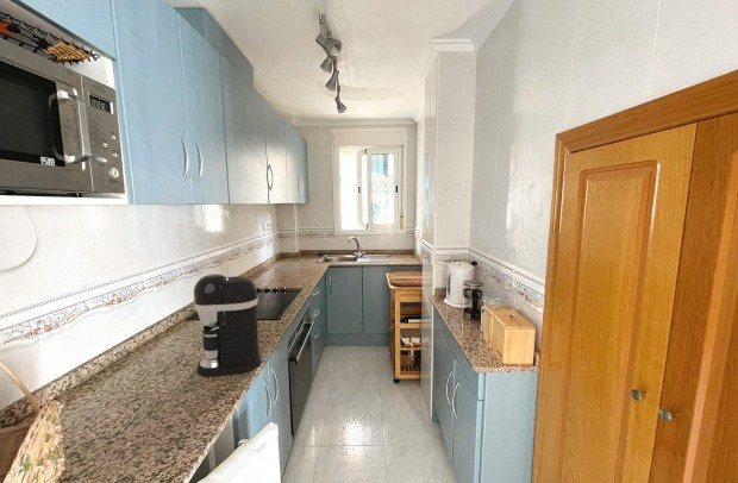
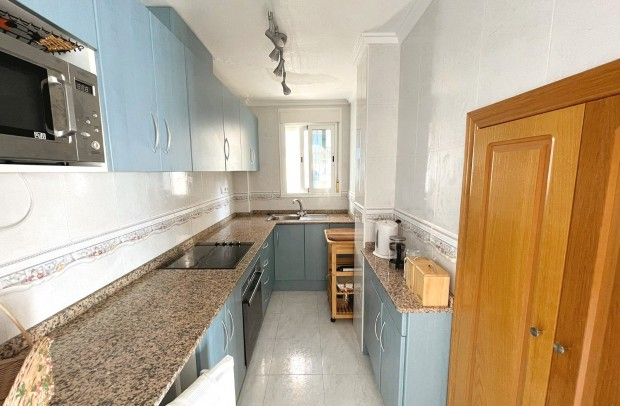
- coffee maker [193,272,263,377]
